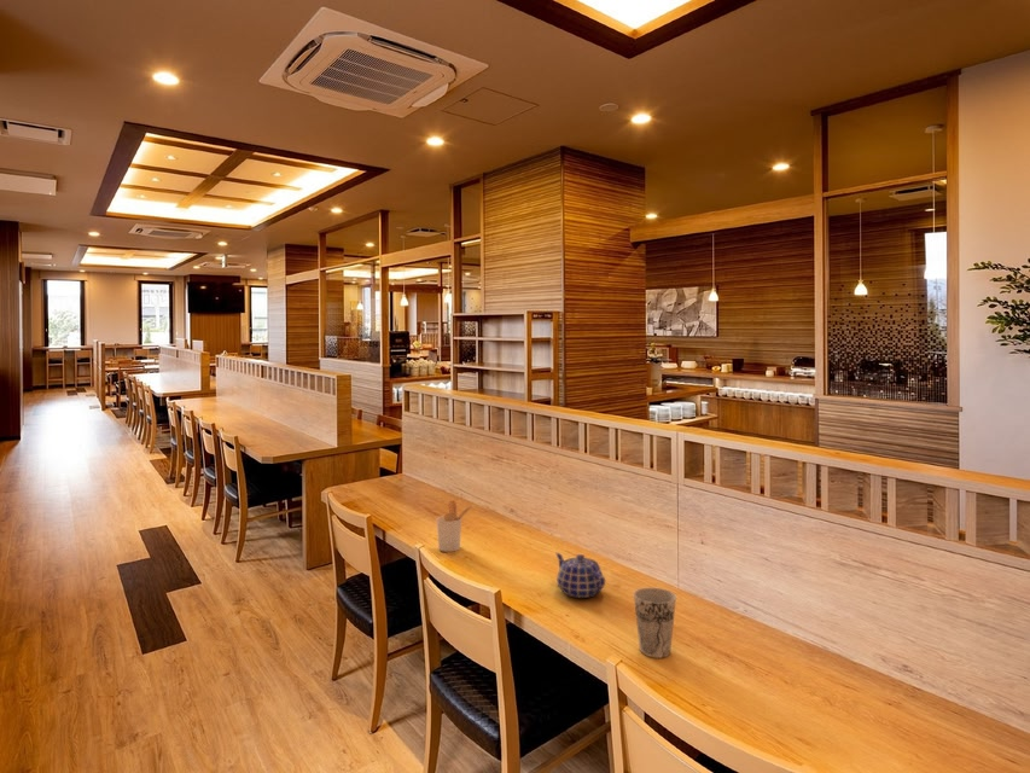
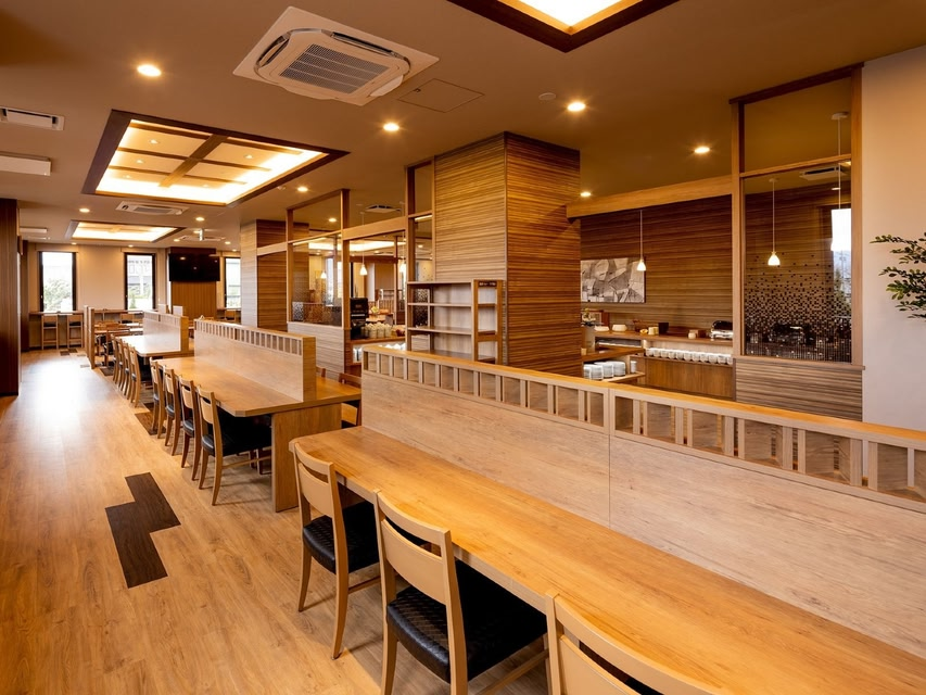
- utensil holder [436,499,473,553]
- cup [633,587,677,659]
- teapot [554,552,606,599]
